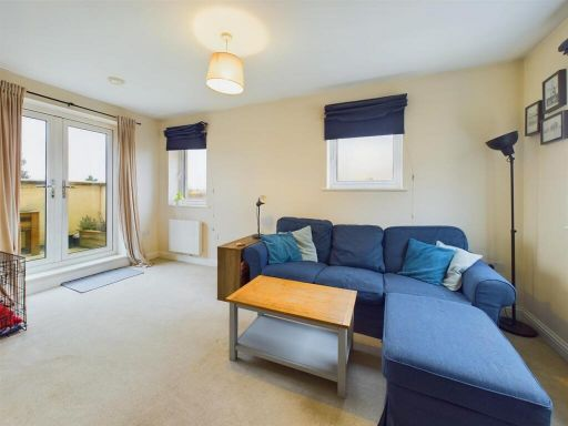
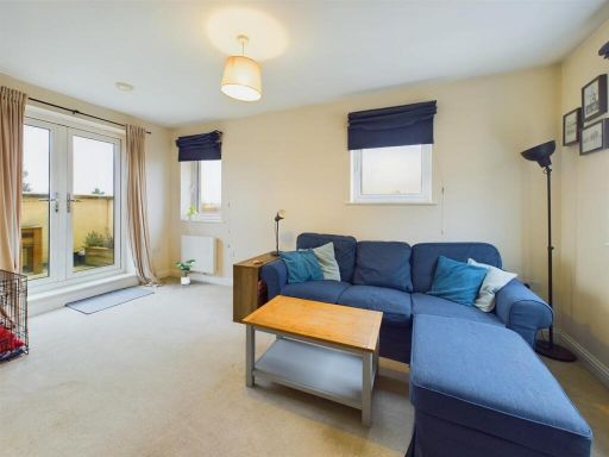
+ potted plant [172,258,196,286]
